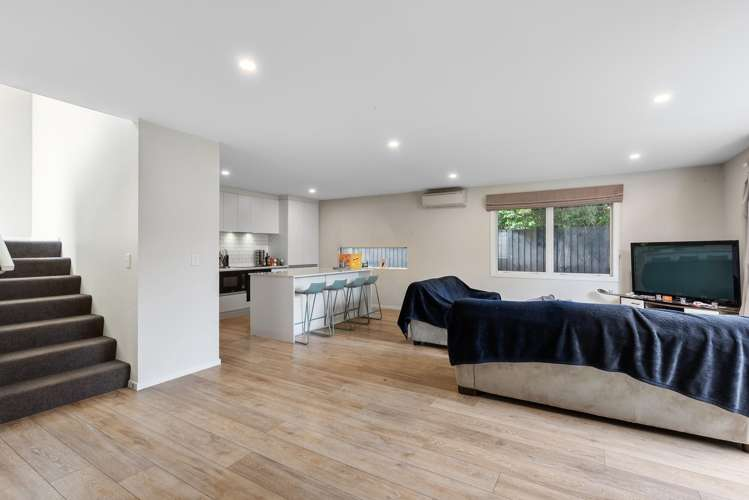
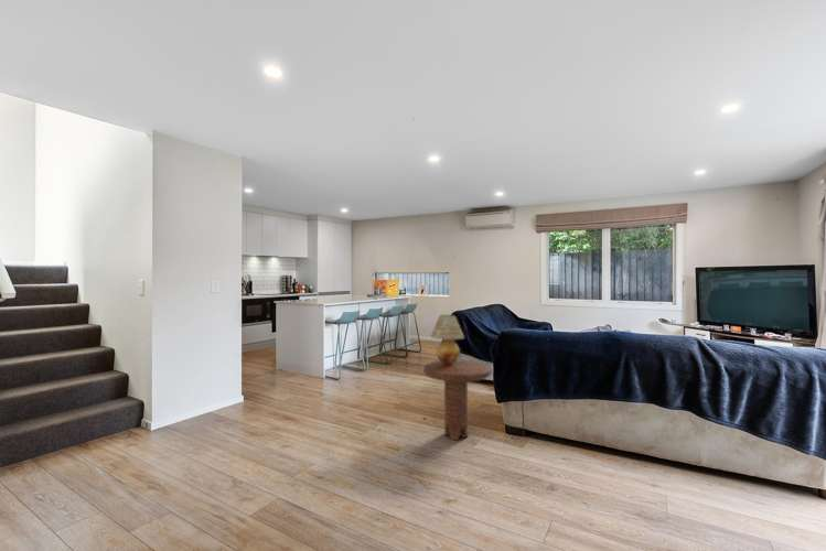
+ side table [422,359,492,441]
+ table lamp [429,314,465,364]
